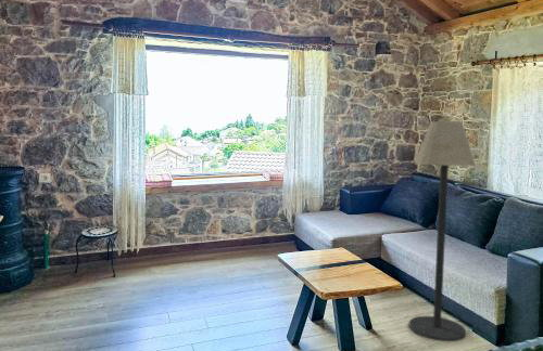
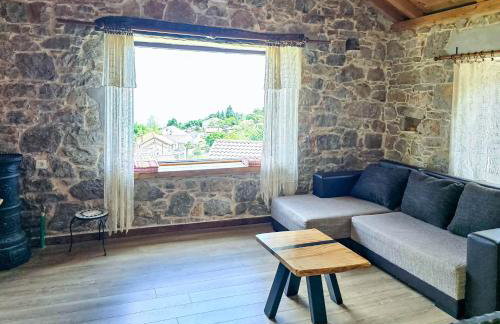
- floor lamp [408,120,477,342]
